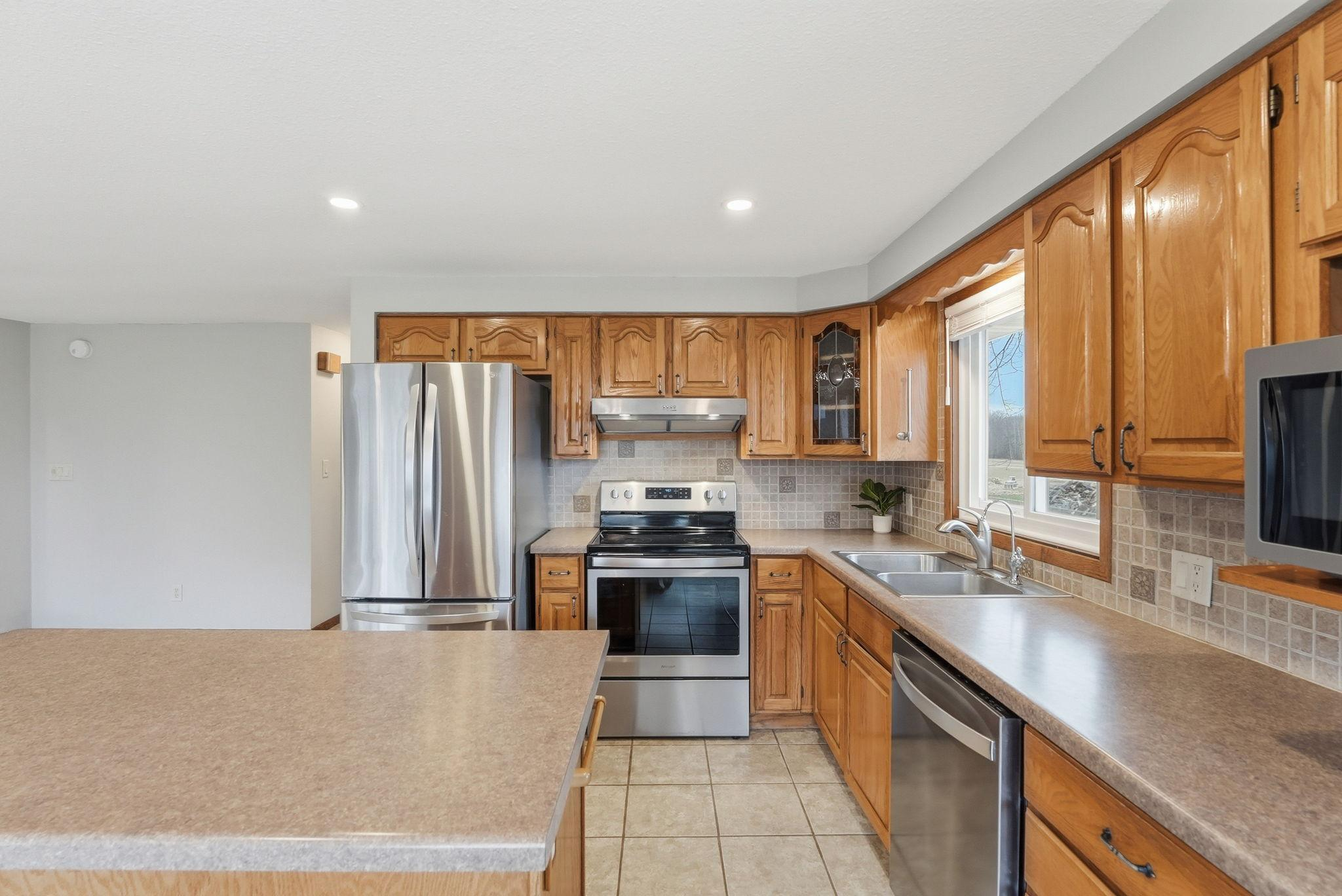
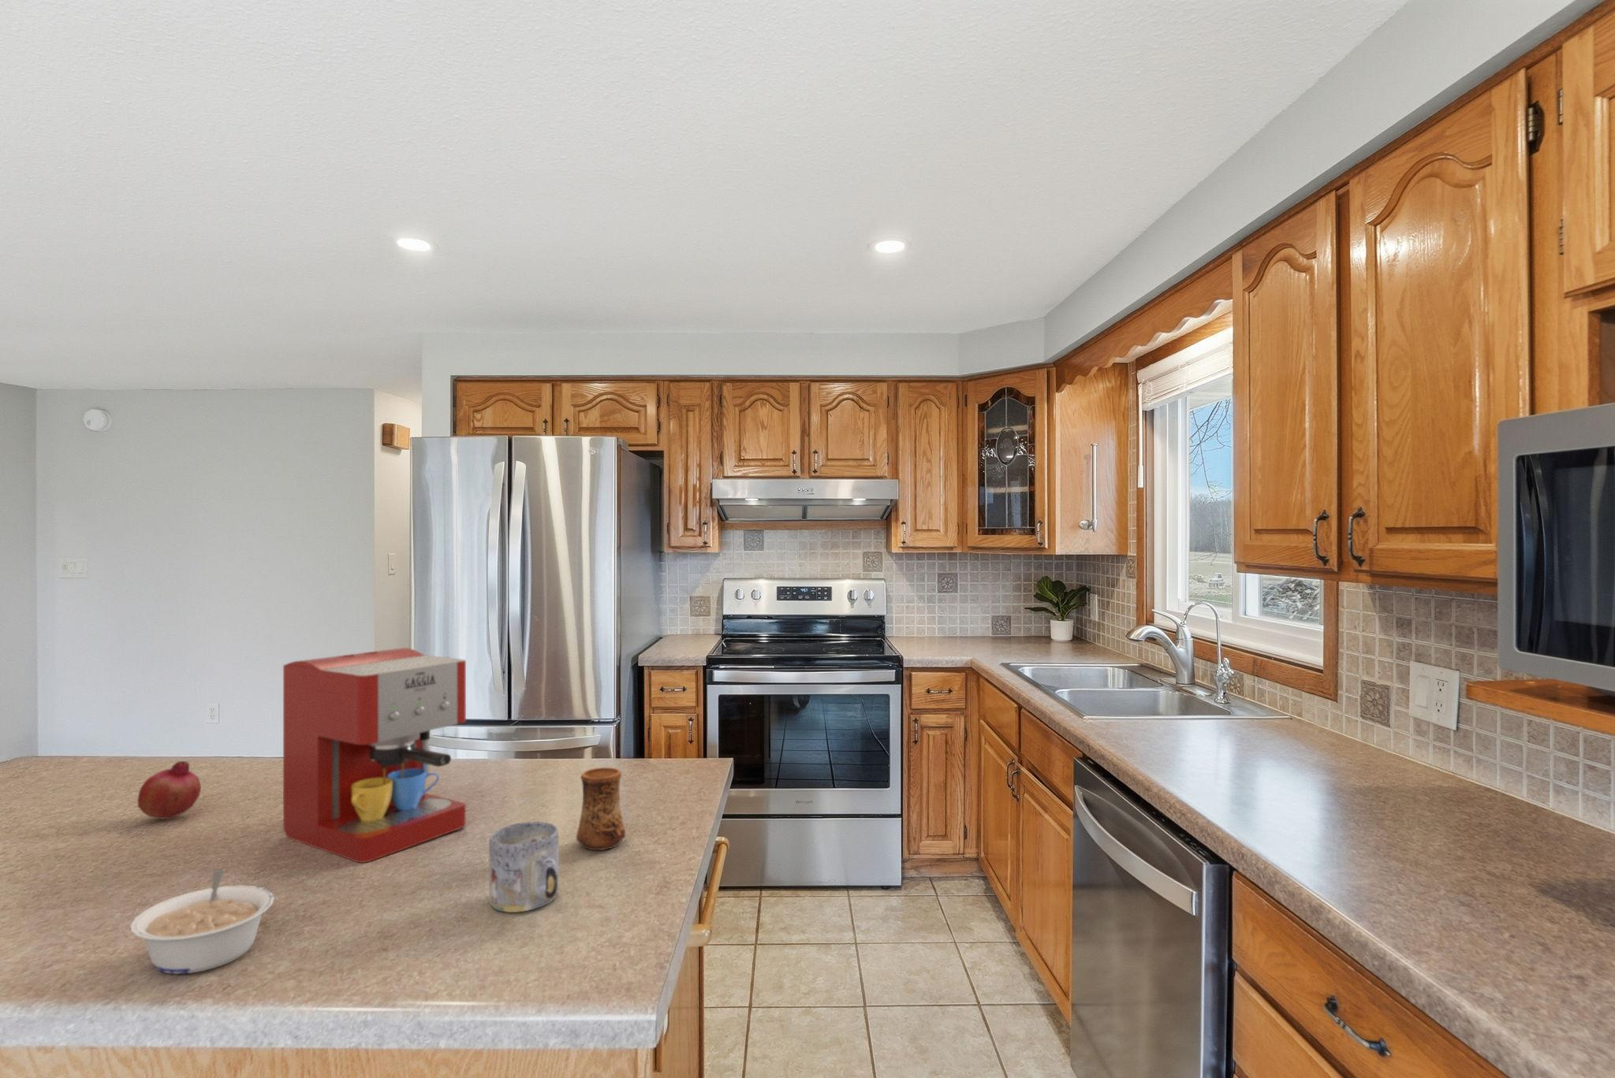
+ fruit [136,760,202,819]
+ cup [575,766,626,851]
+ coffee maker [283,647,467,864]
+ mug [489,821,560,913]
+ legume [129,869,276,975]
